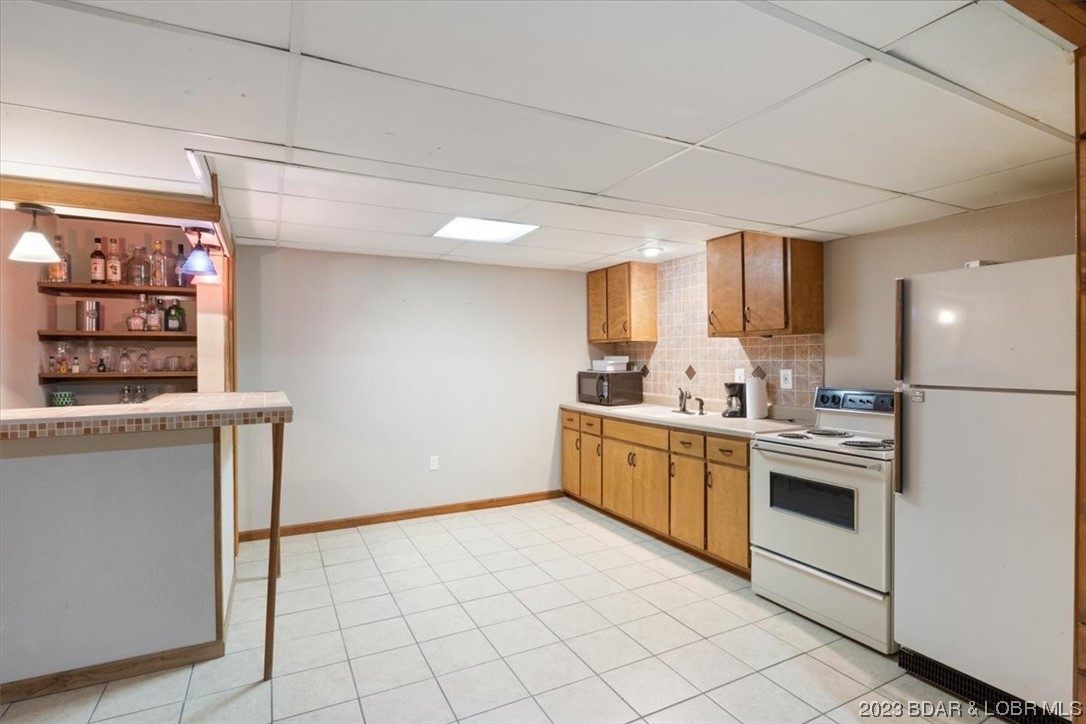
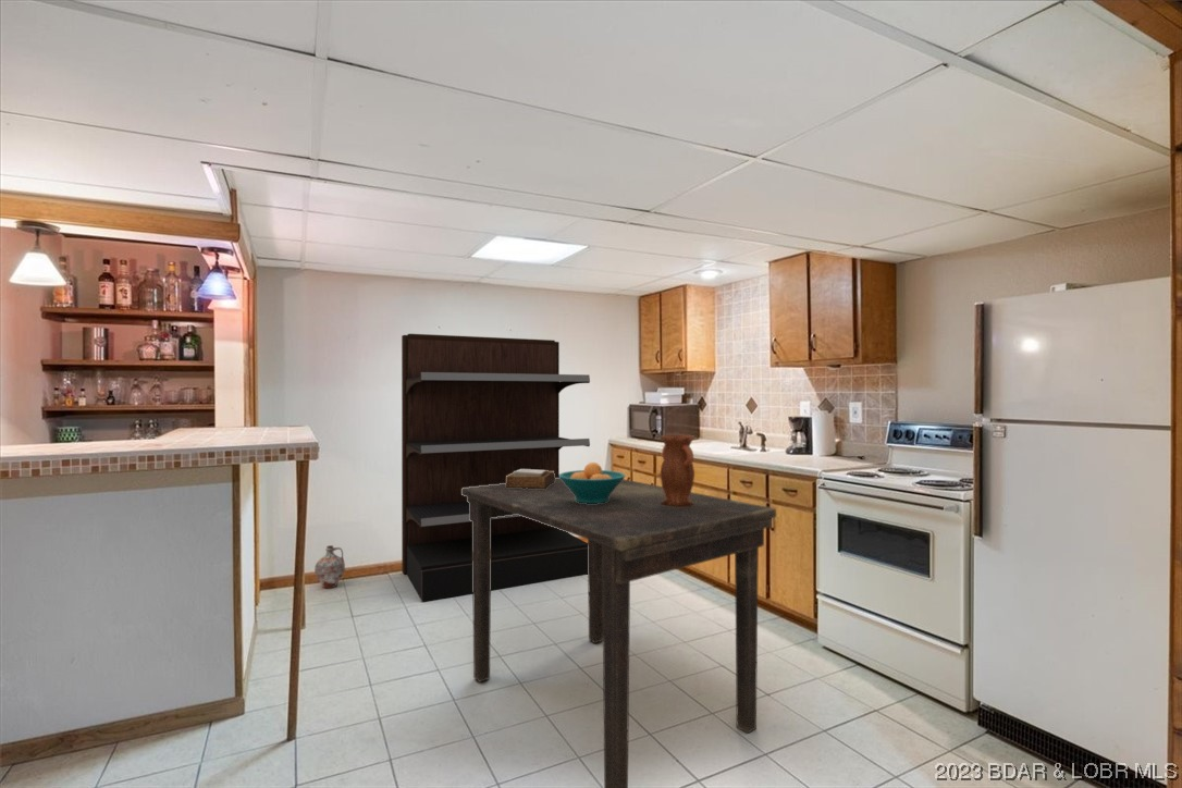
+ pitcher [658,433,695,507]
+ ceramic jug [313,544,346,589]
+ shelving unit [401,333,591,603]
+ dining table [461,478,777,788]
+ napkin holder [506,469,555,489]
+ fruit bowl [559,461,626,504]
